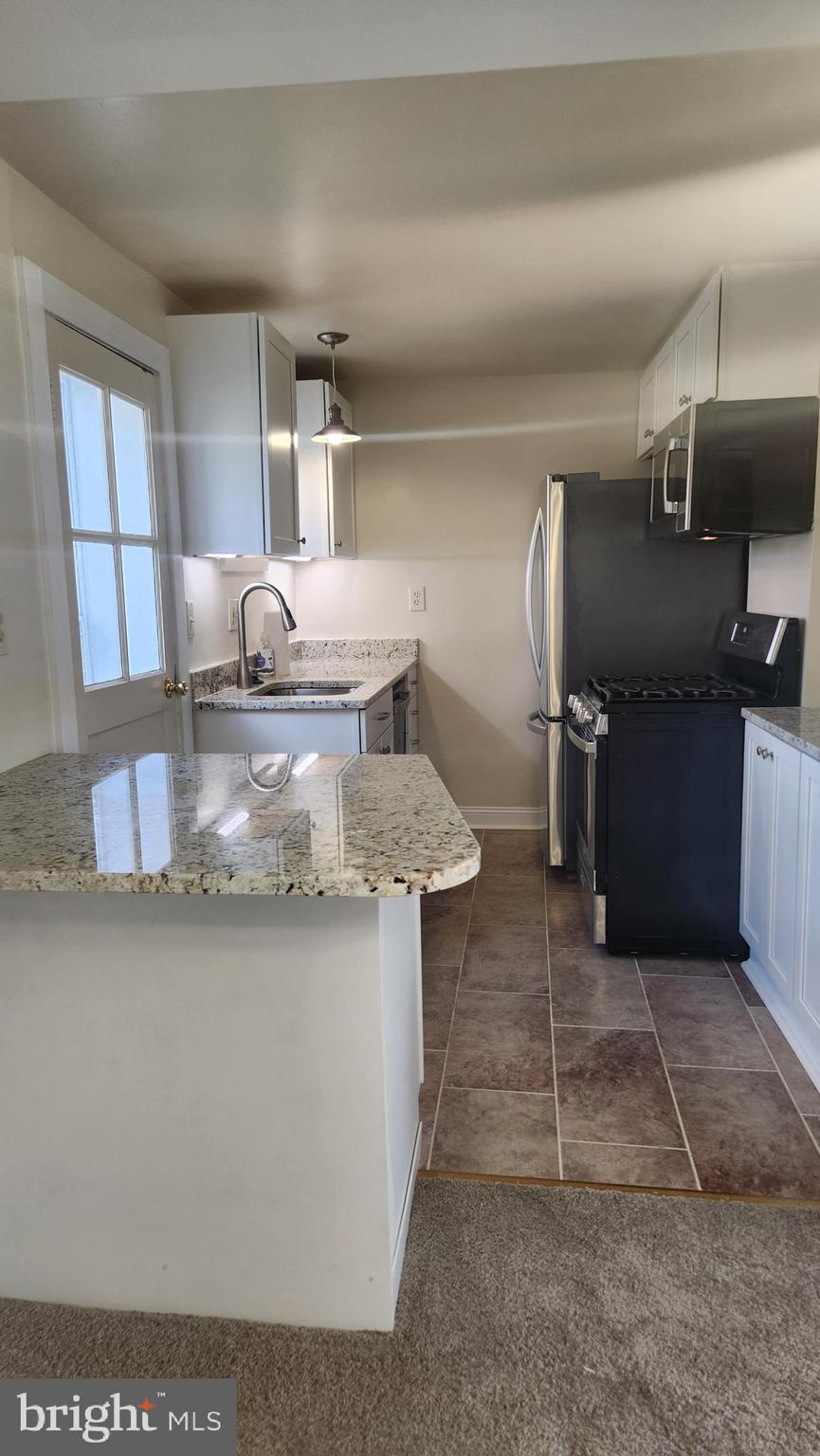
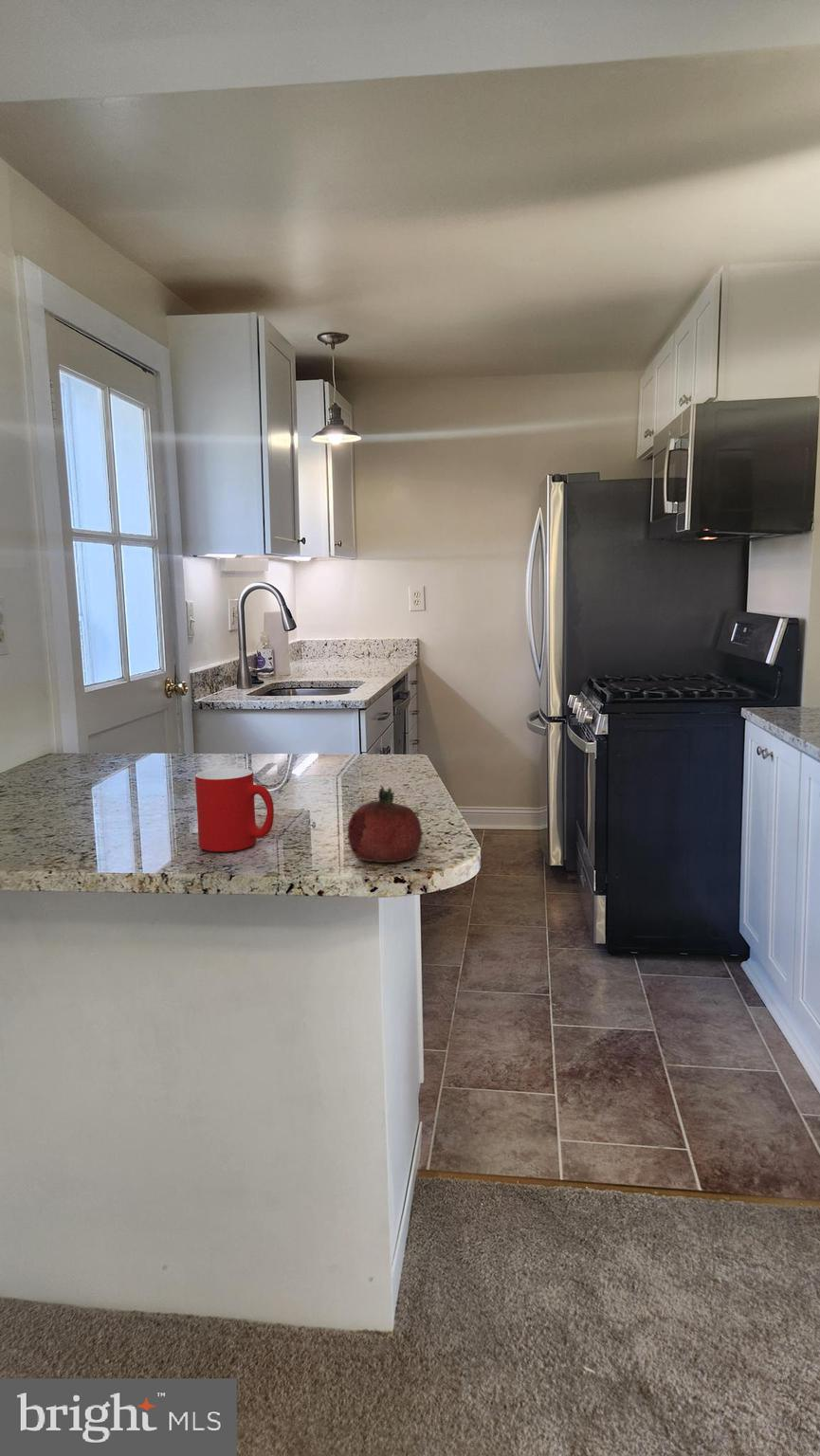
+ cup [194,767,275,852]
+ fruit [347,786,423,864]
